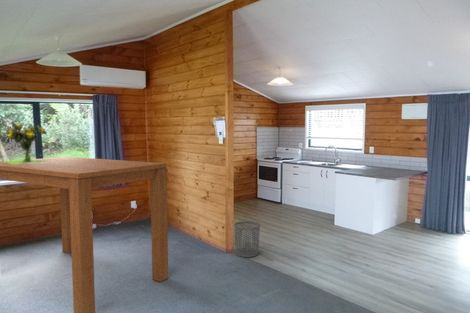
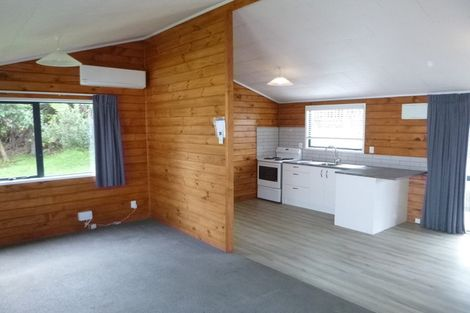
- dining table [0,156,169,313]
- waste bin [233,220,261,258]
- bouquet [1,120,48,164]
